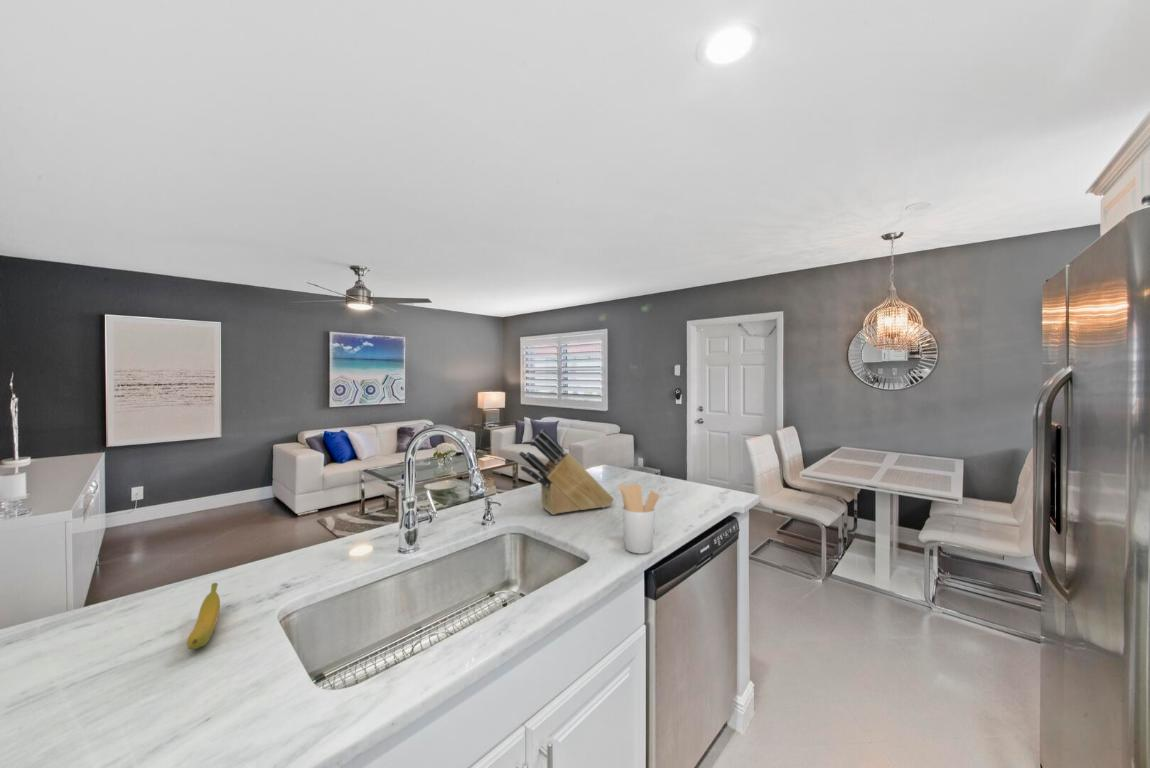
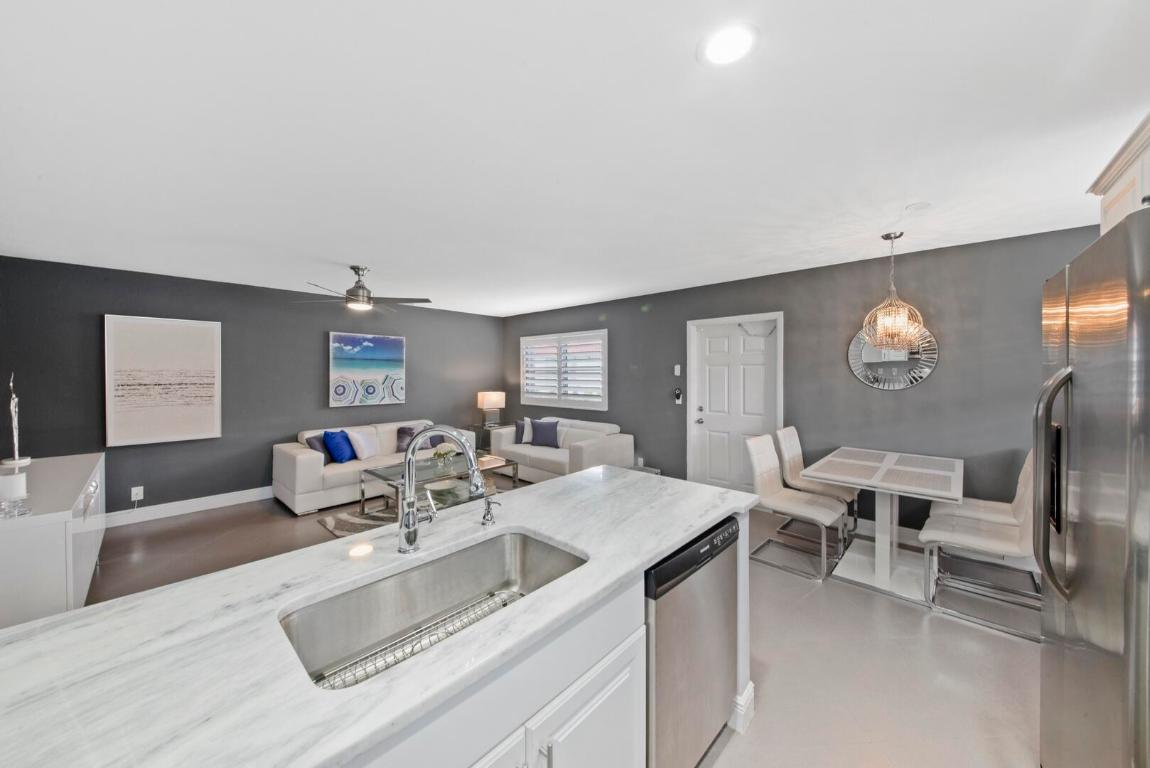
- banana [186,582,221,650]
- knife block [518,428,615,516]
- utensil holder [618,483,660,554]
